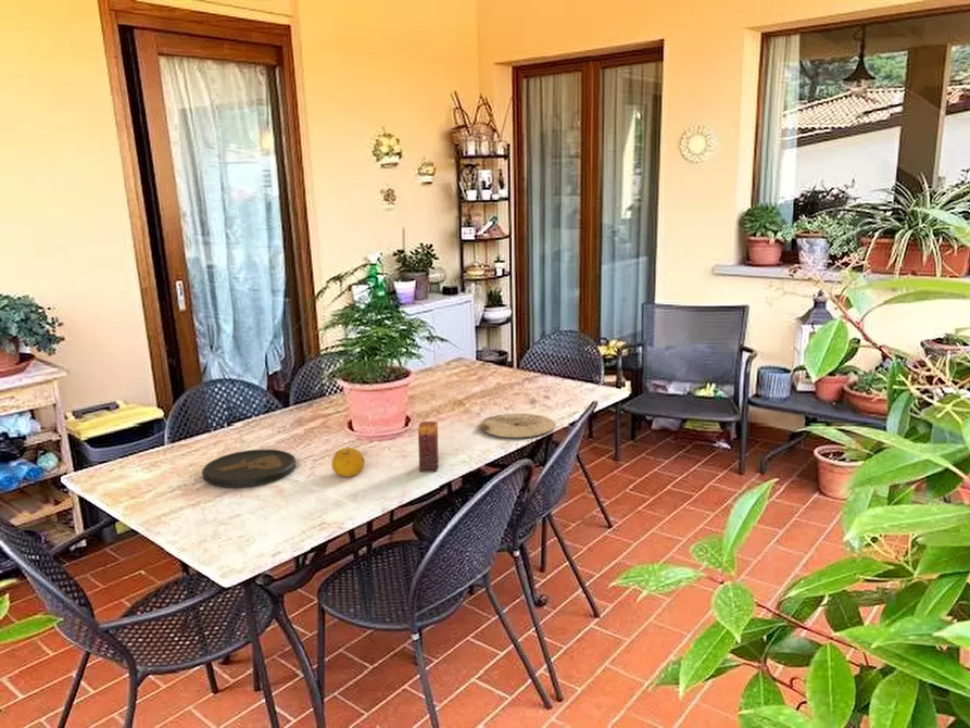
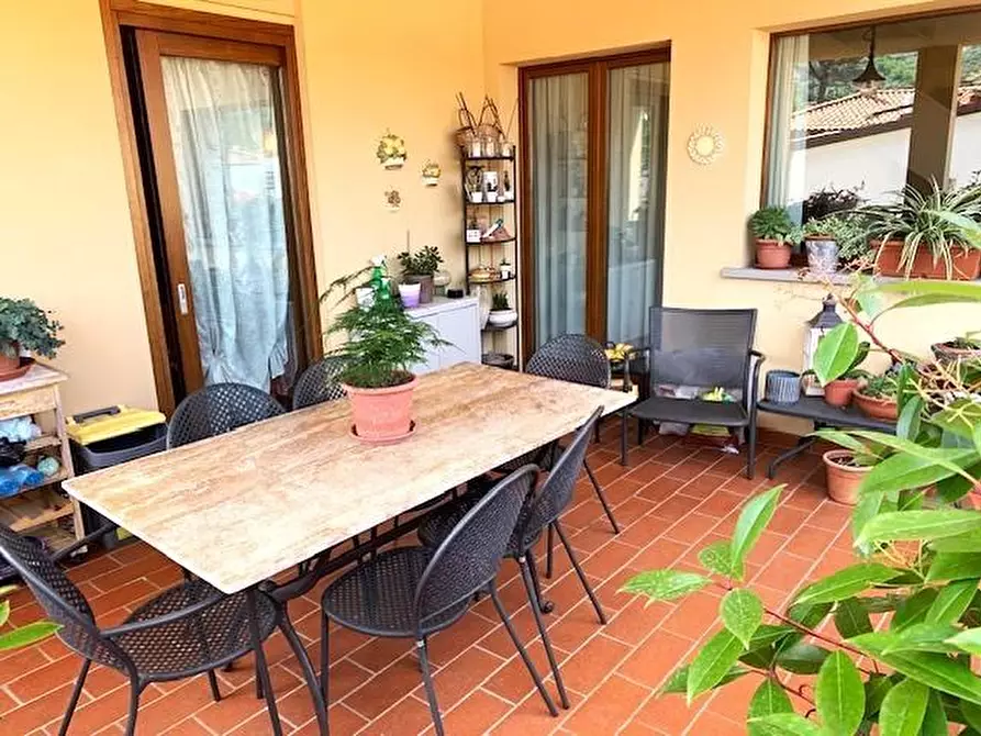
- fruit [331,447,366,478]
- plate [479,413,557,438]
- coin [201,449,297,489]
- candle [417,421,440,474]
